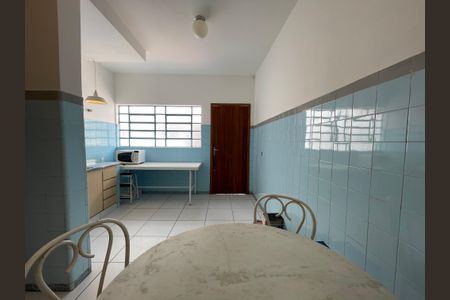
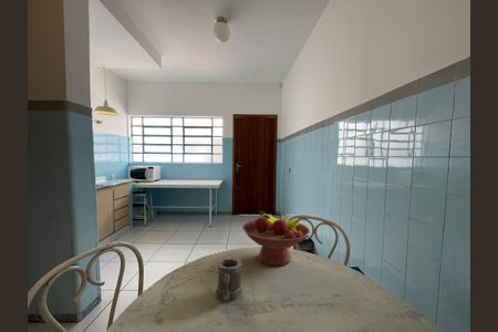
+ fruit bowl [241,209,311,267]
+ mug [216,257,243,302]
